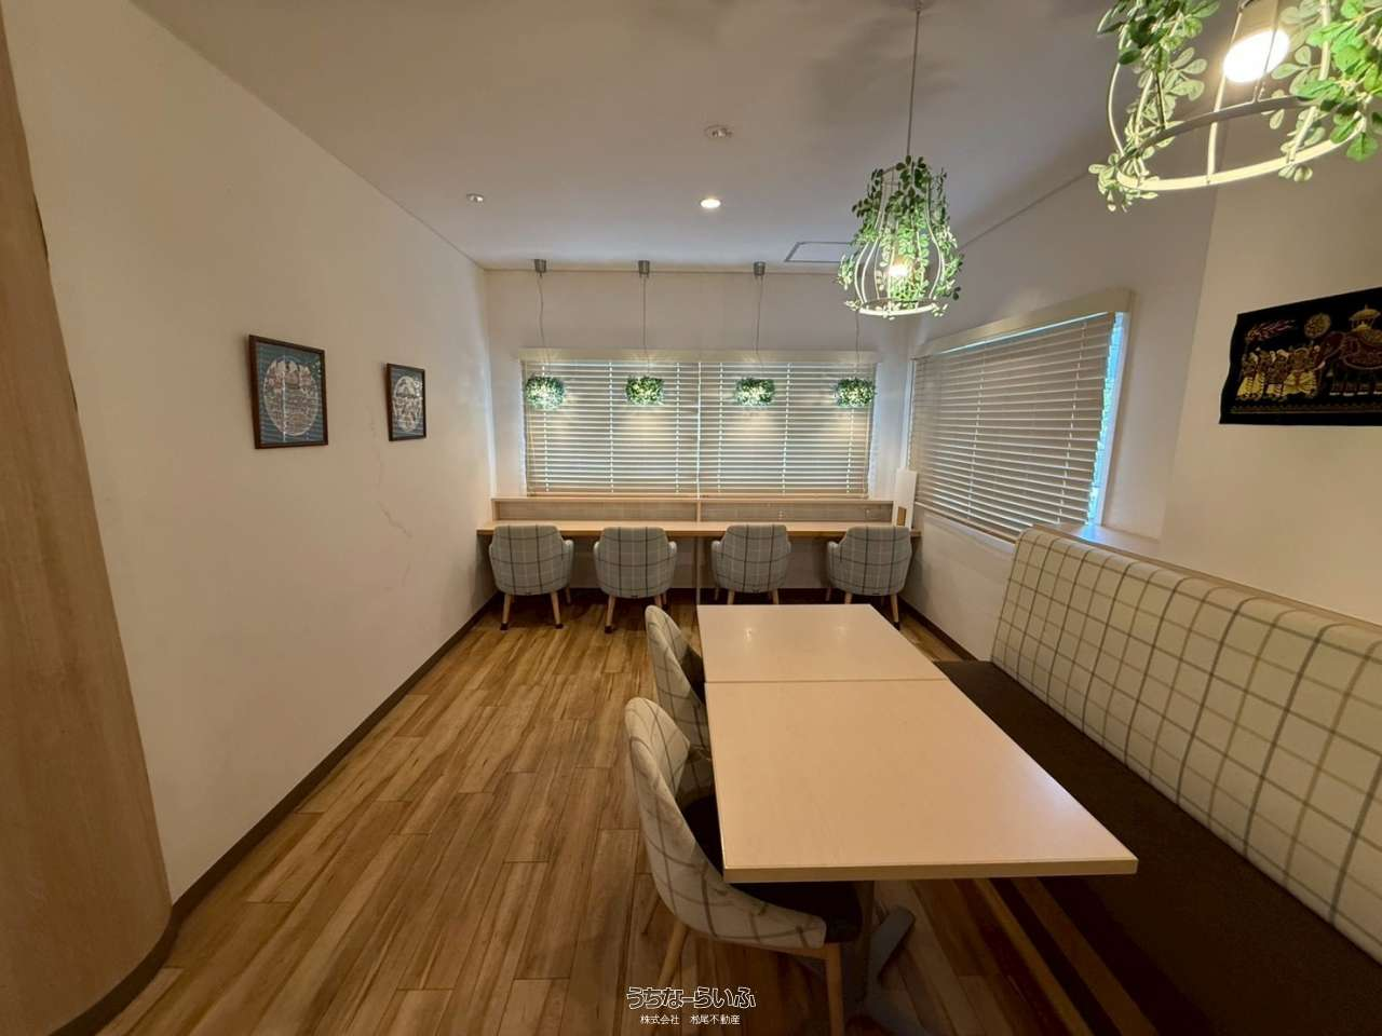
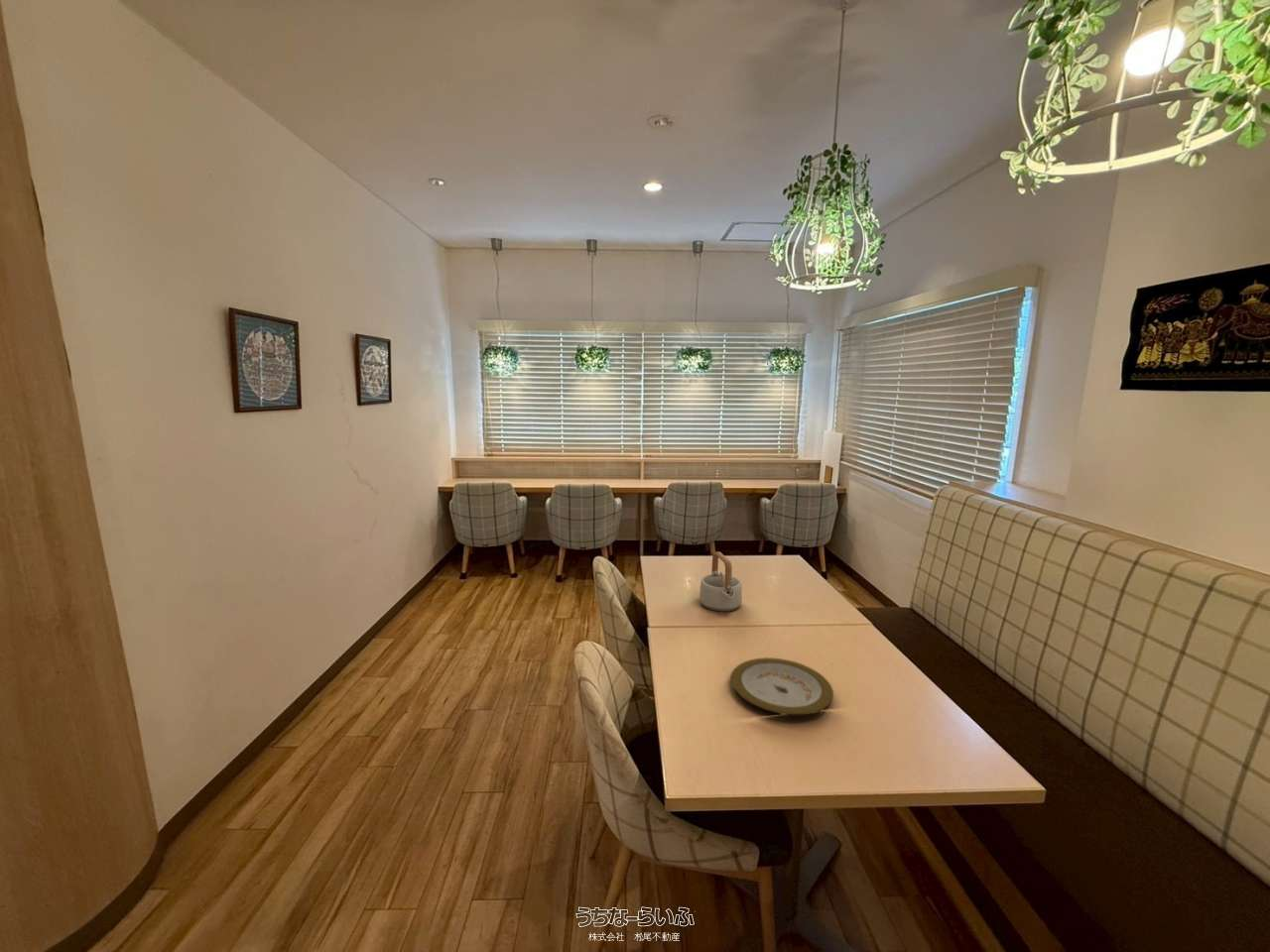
+ teapot [699,551,743,613]
+ plate [730,656,834,716]
